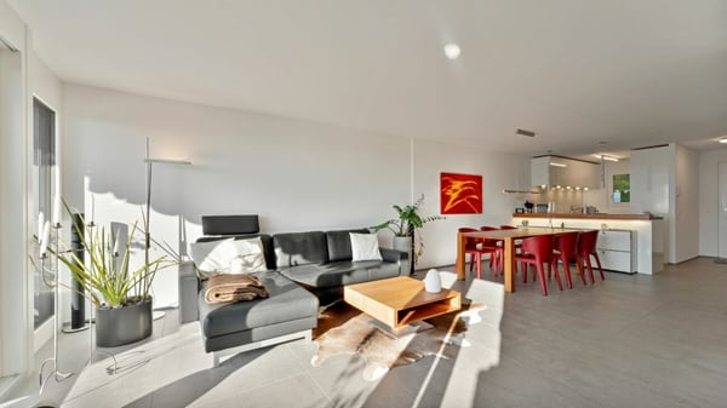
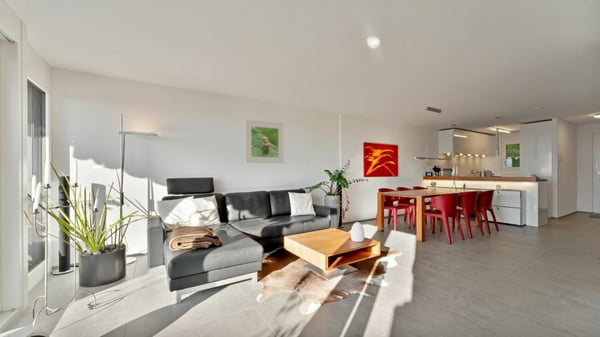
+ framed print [244,119,285,164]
